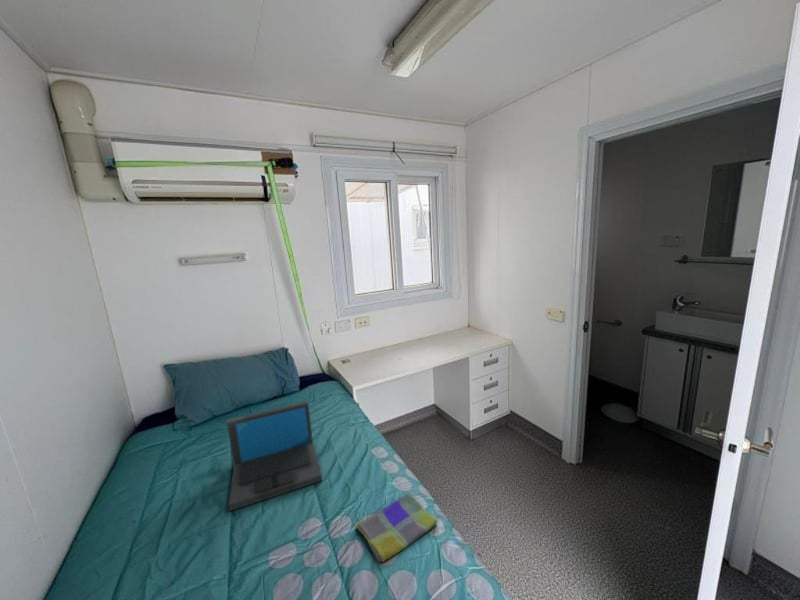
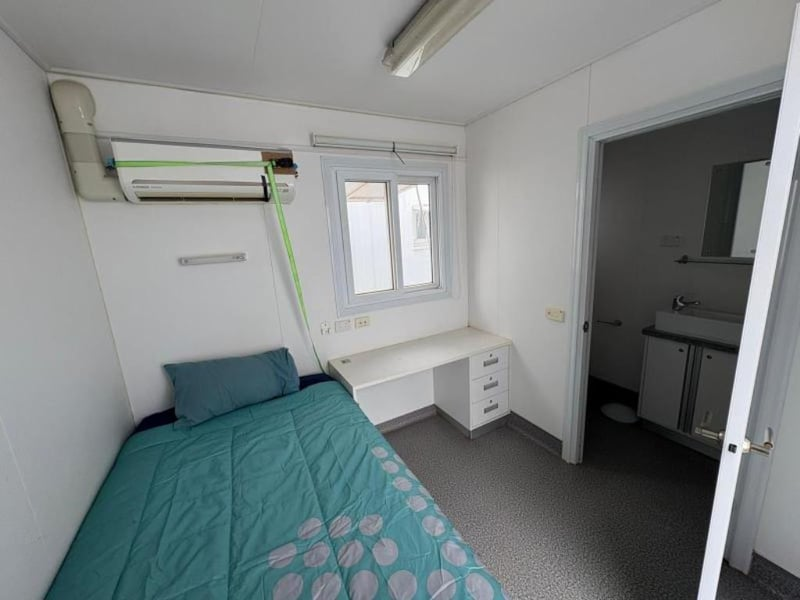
- laptop [226,400,323,512]
- dish towel [354,492,438,563]
